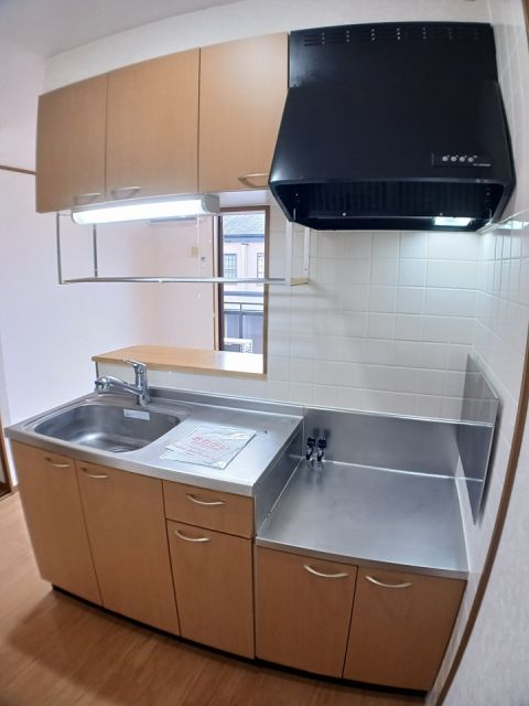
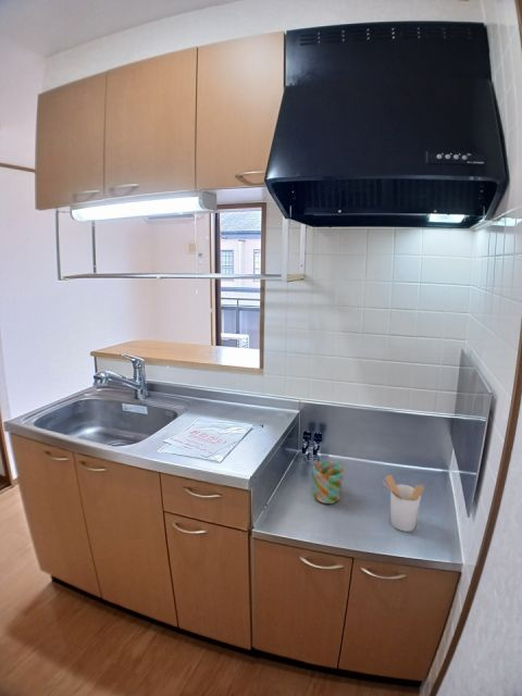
+ mug [312,460,345,505]
+ utensil holder [382,473,425,533]
